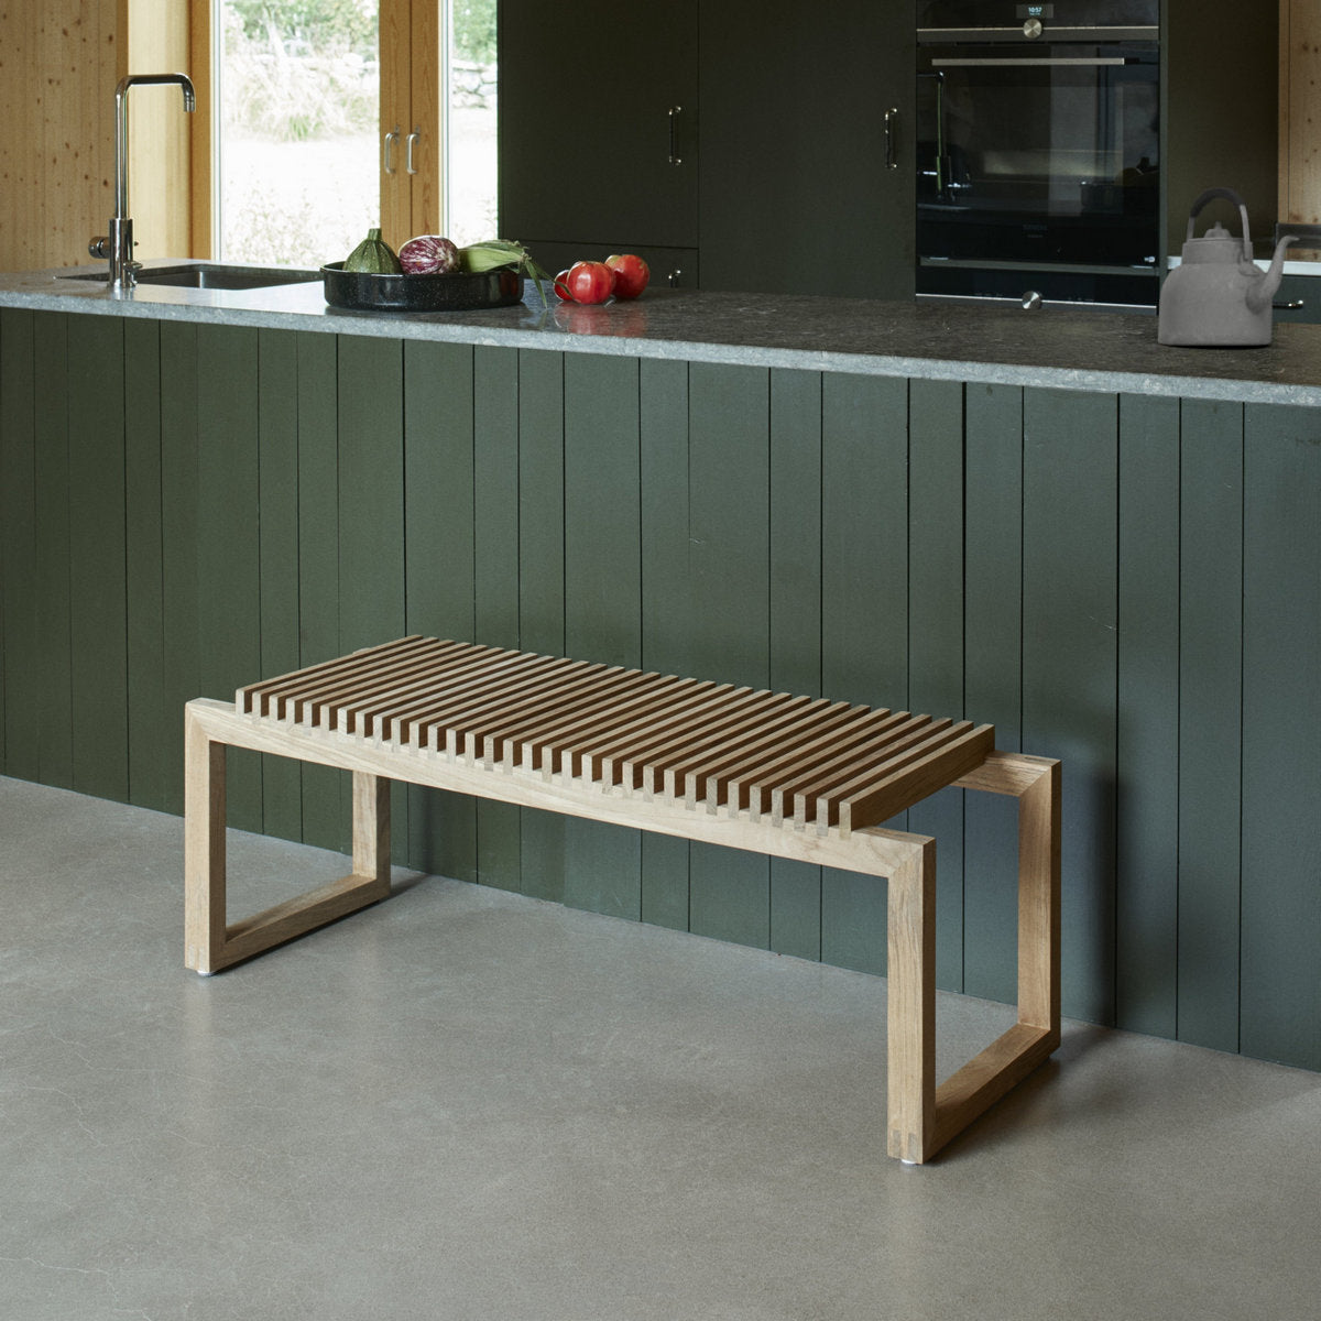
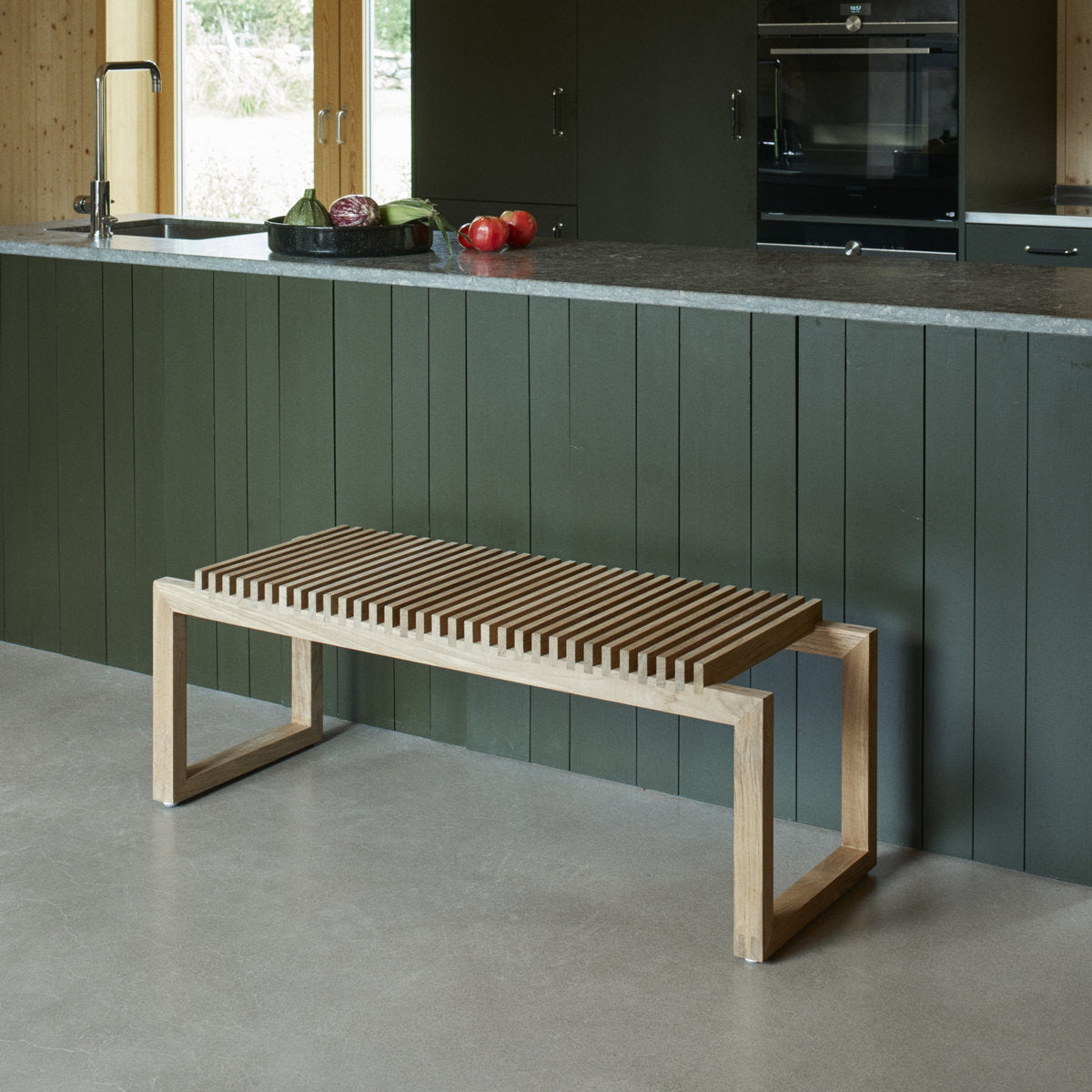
- kettle [1156,186,1300,347]
